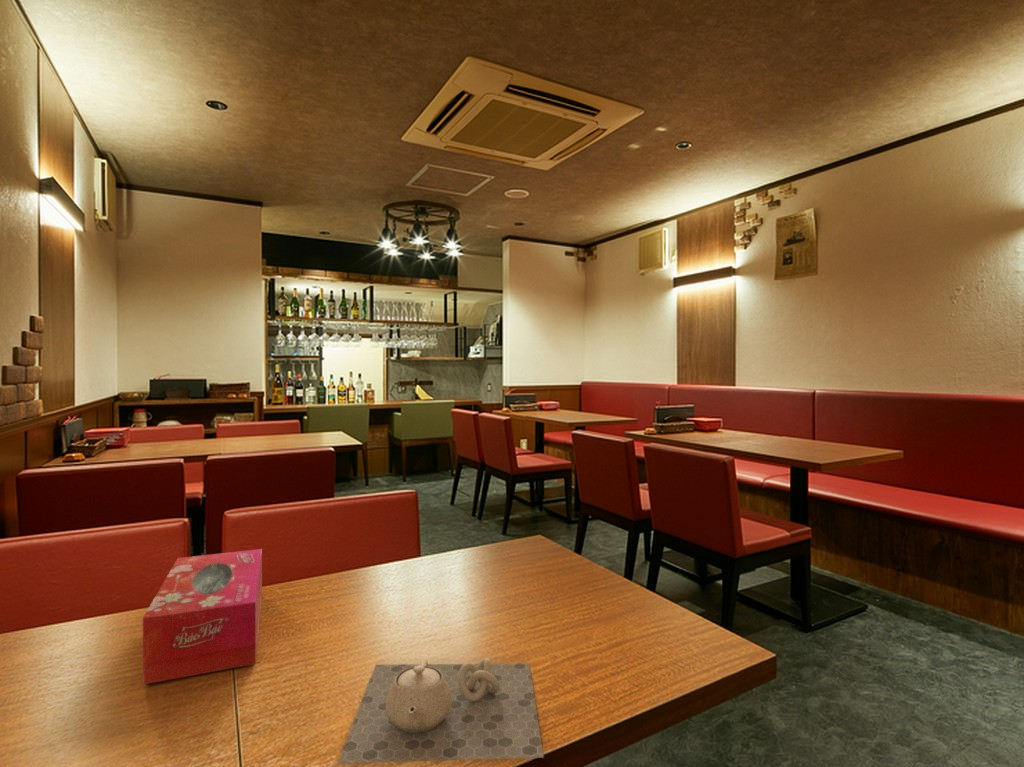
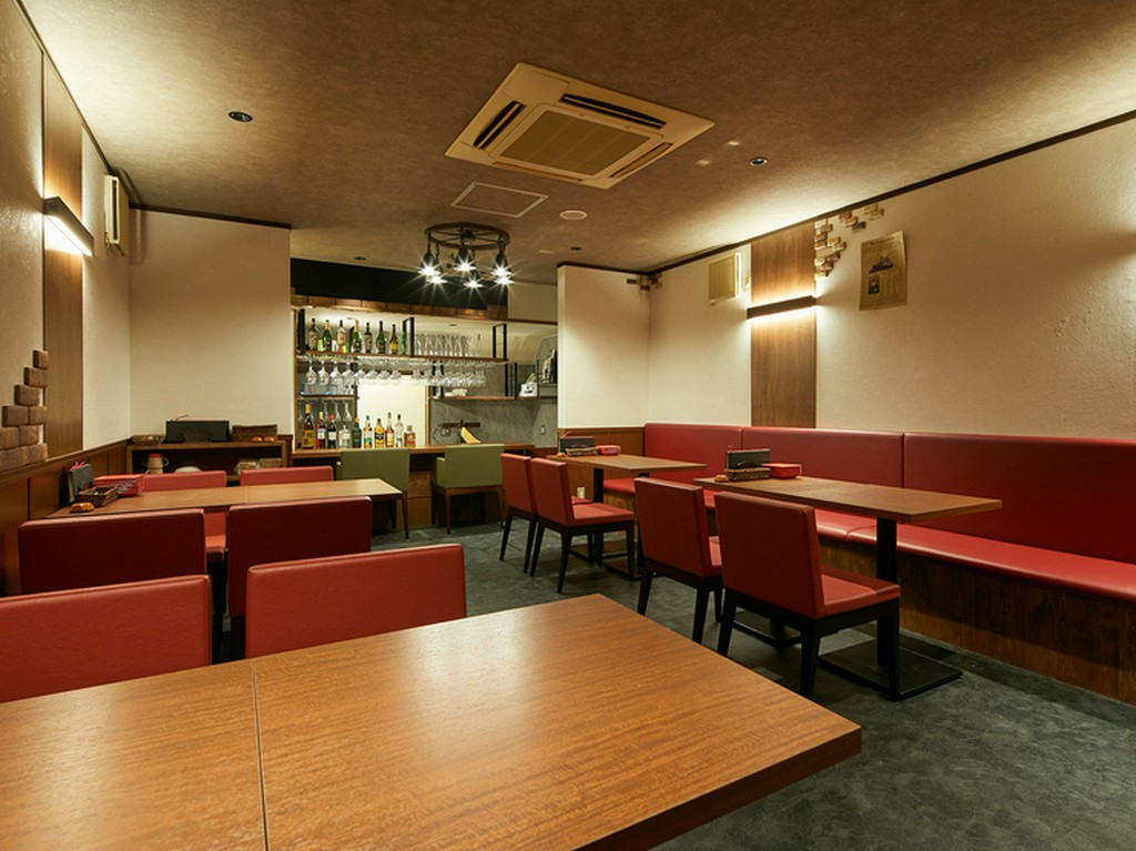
- teapot [337,657,545,764]
- tissue box [142,548,263,685]
